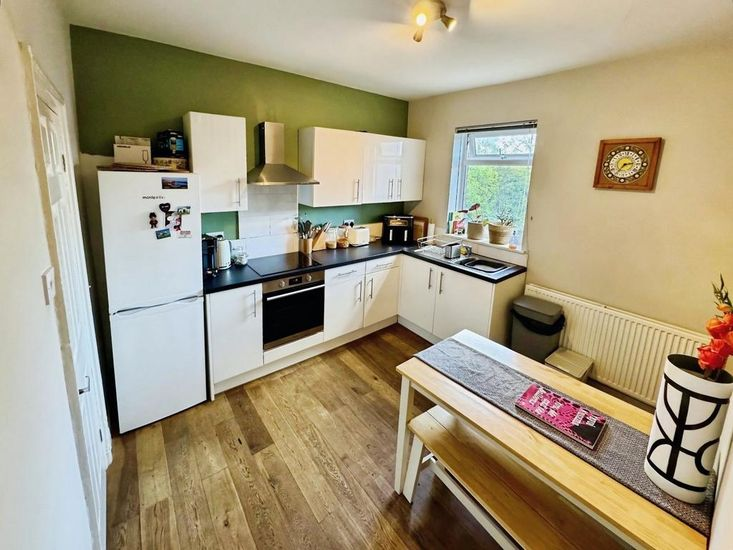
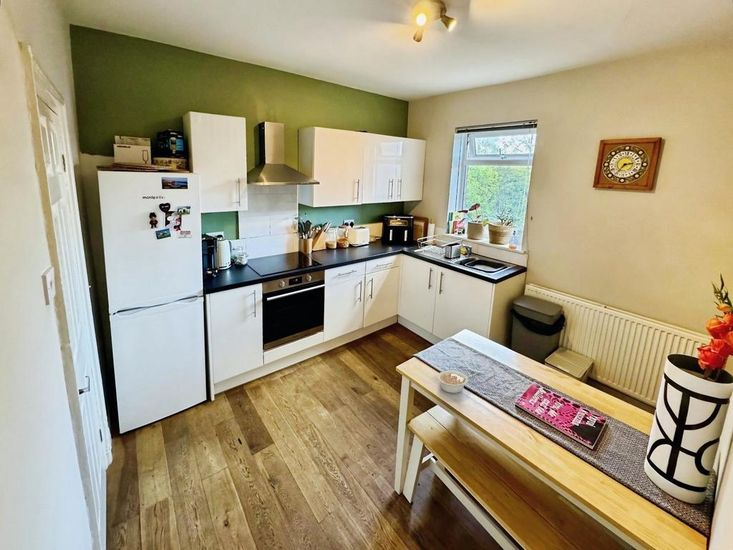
+ legume [436,370,476,394]
